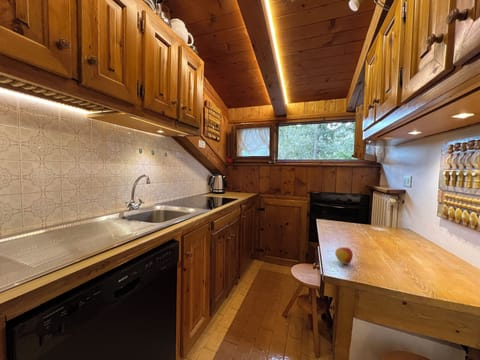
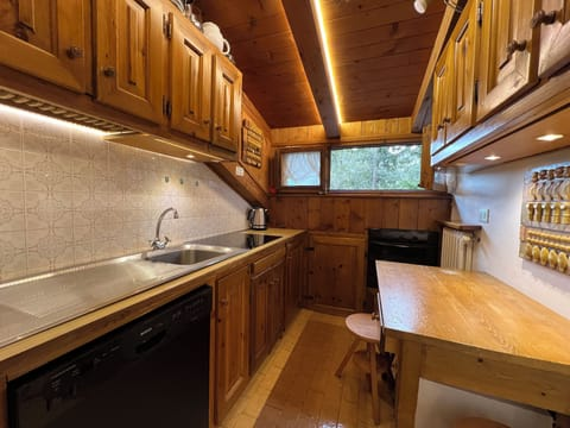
- apple [334,246,354,265]
